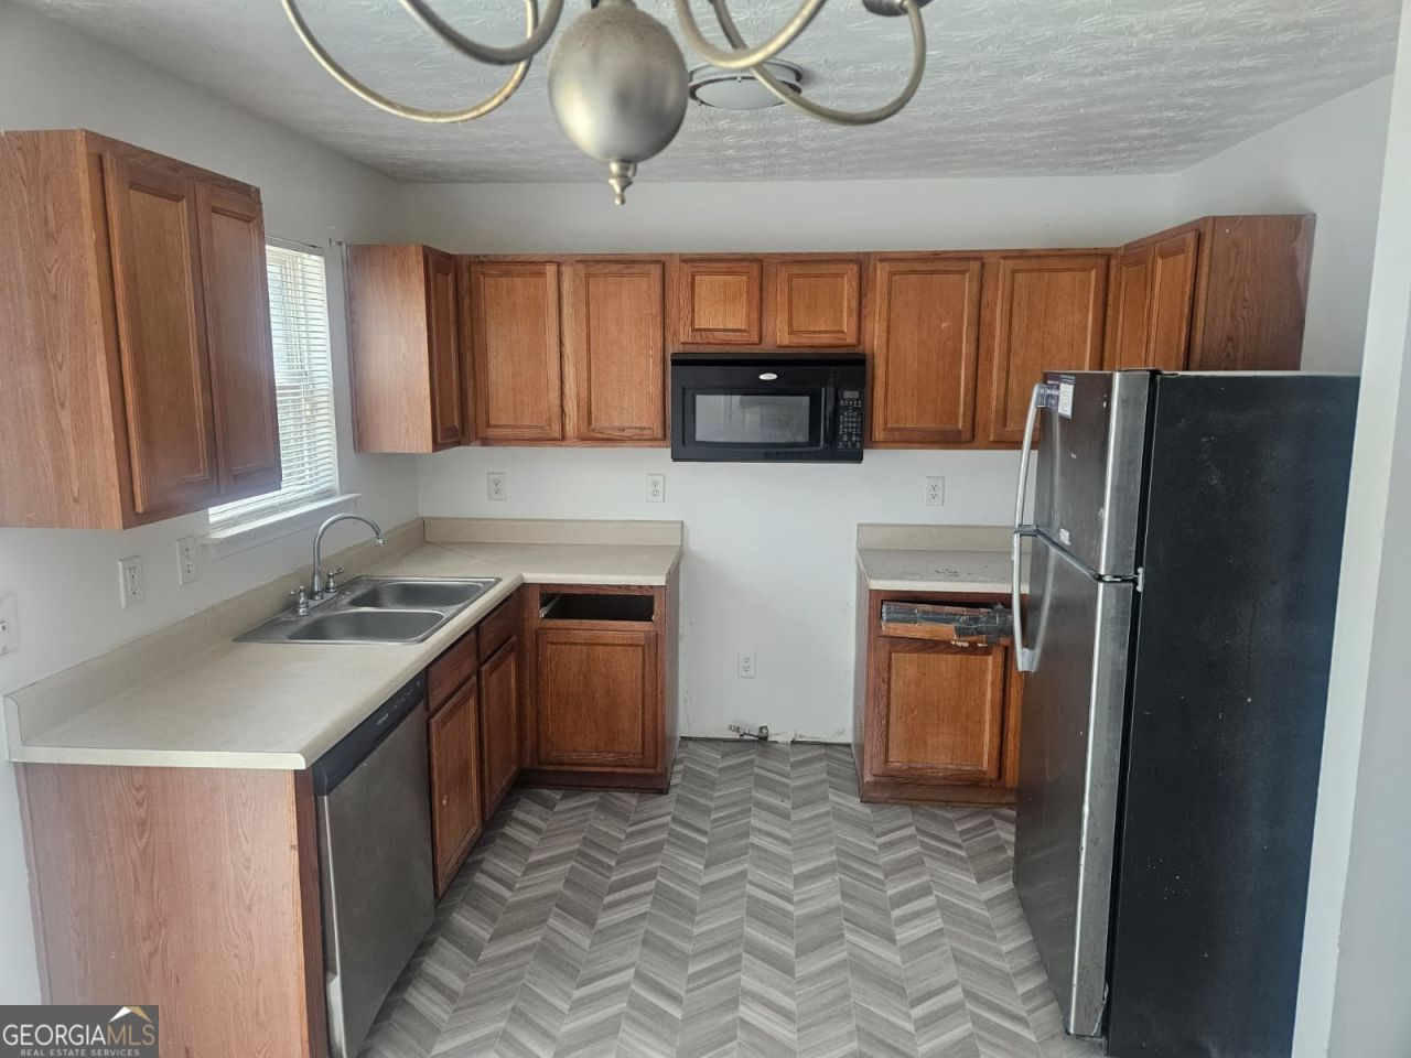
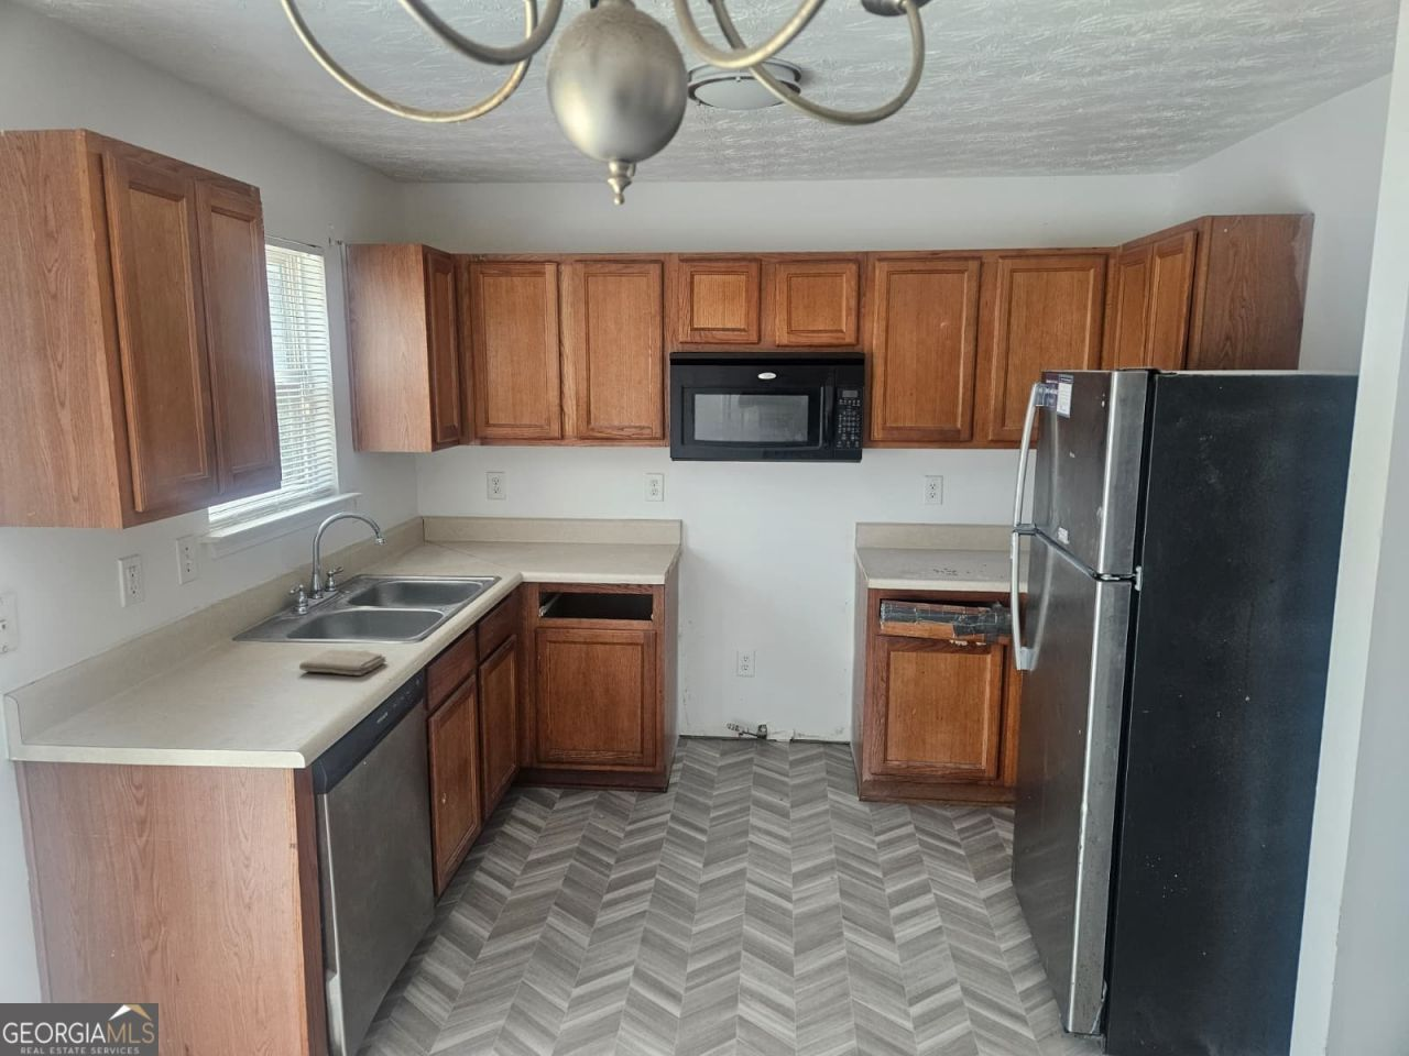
+ washcloth [298,648,387,677]
